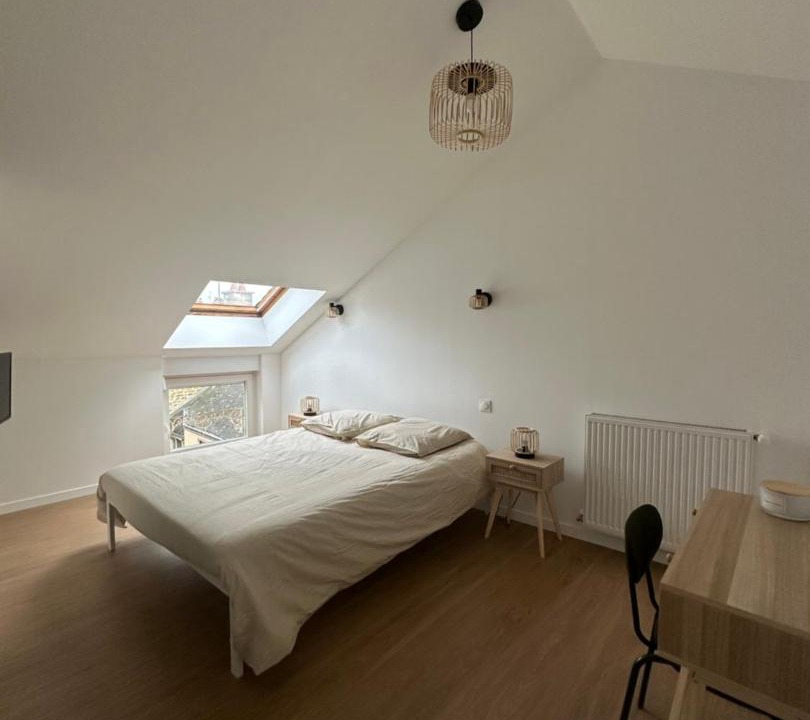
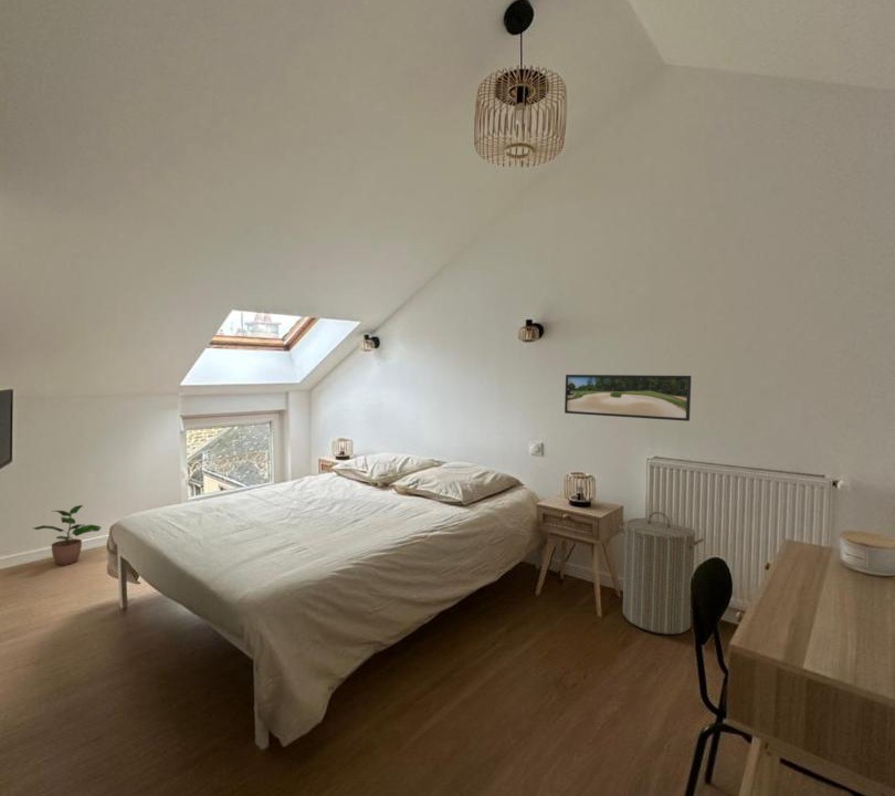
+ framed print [564,374,693,422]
+ potted plant [33,504,103,566]
+ laundry hamper [619,511,705,636]
